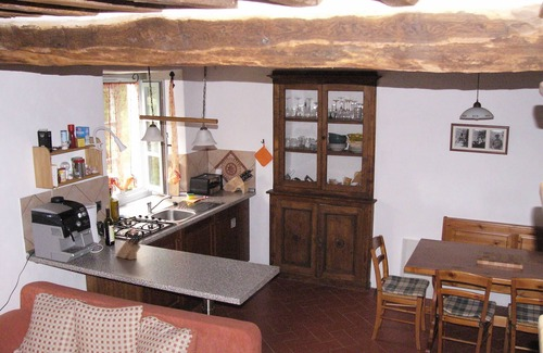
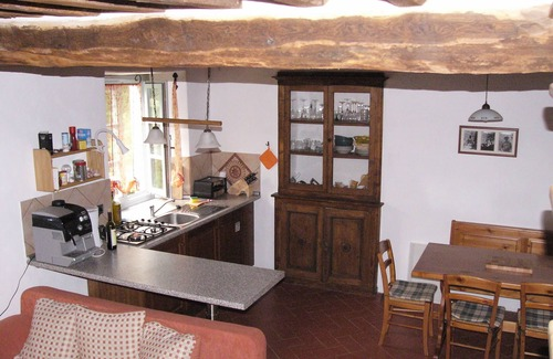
- knife block [115,234,142,261]
